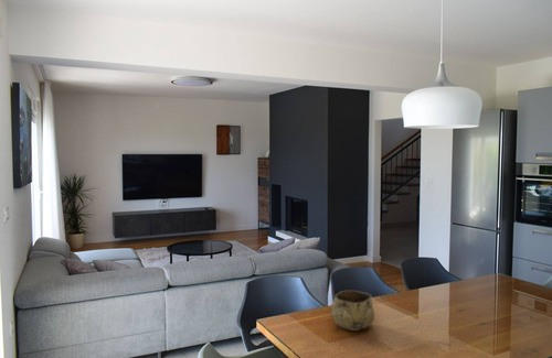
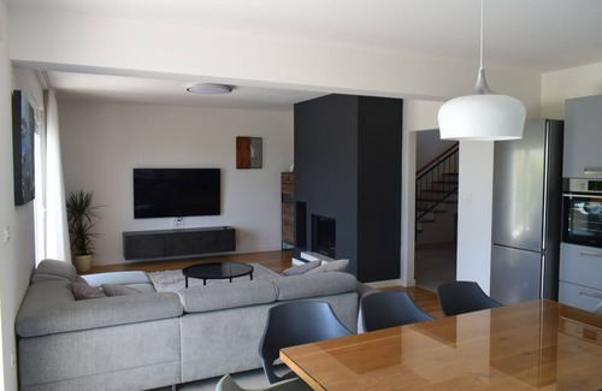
- decorative bowl [330,290,375,332]
